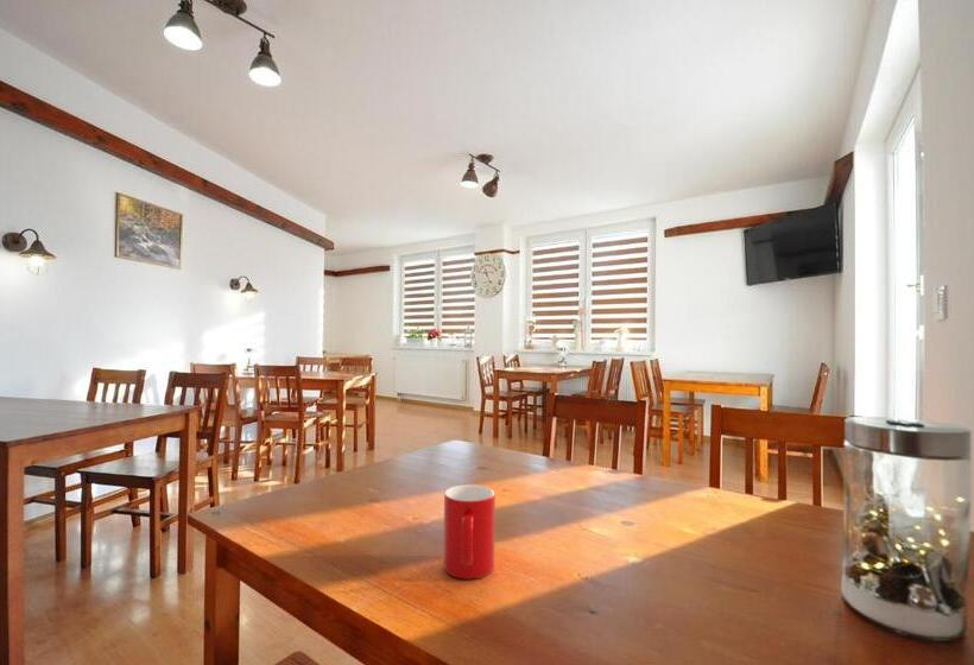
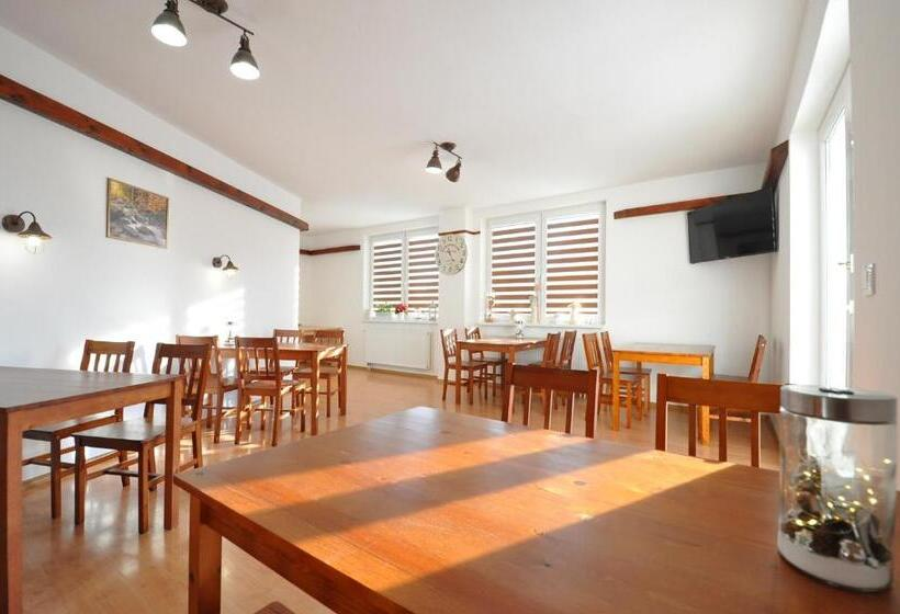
- cup [442,483,497,581]
